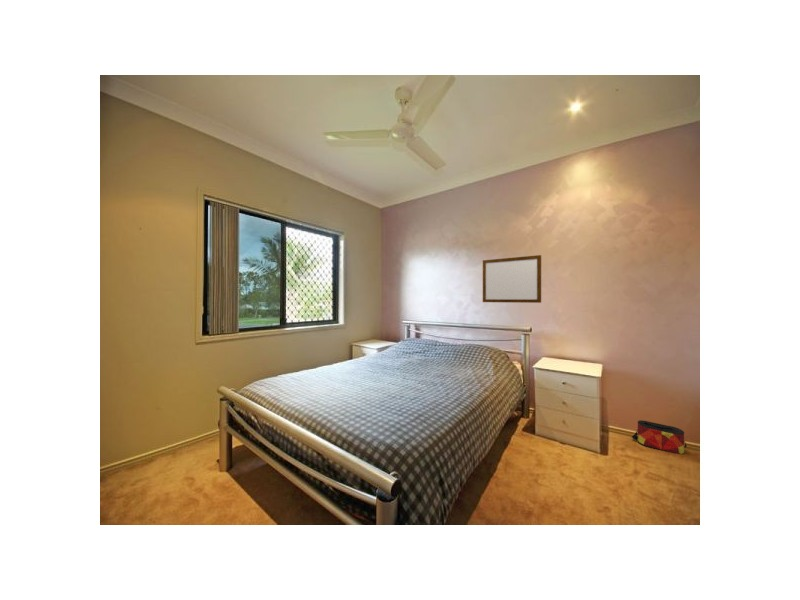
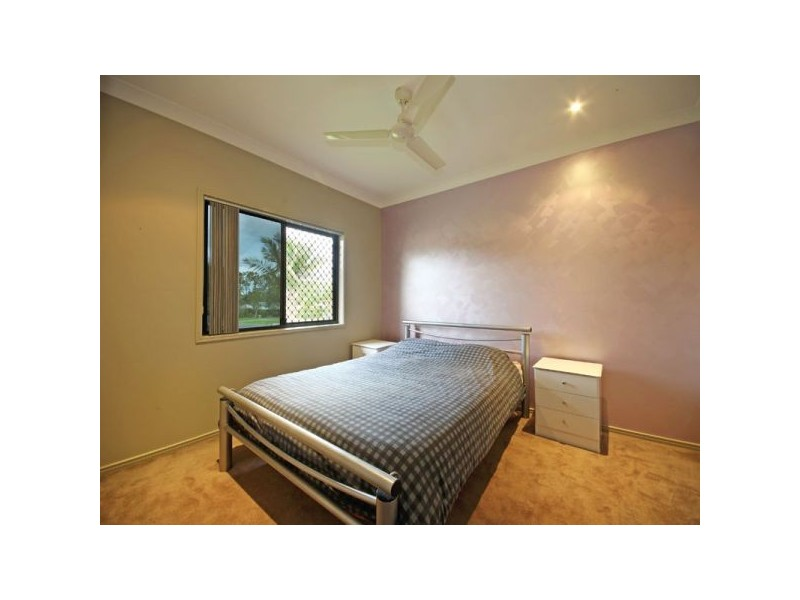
- bag [631,419,688,455]
- writing board [482,254,542,304]
